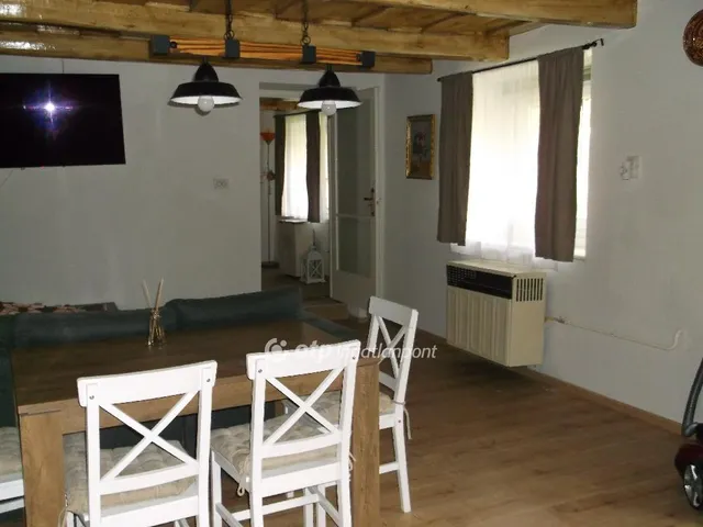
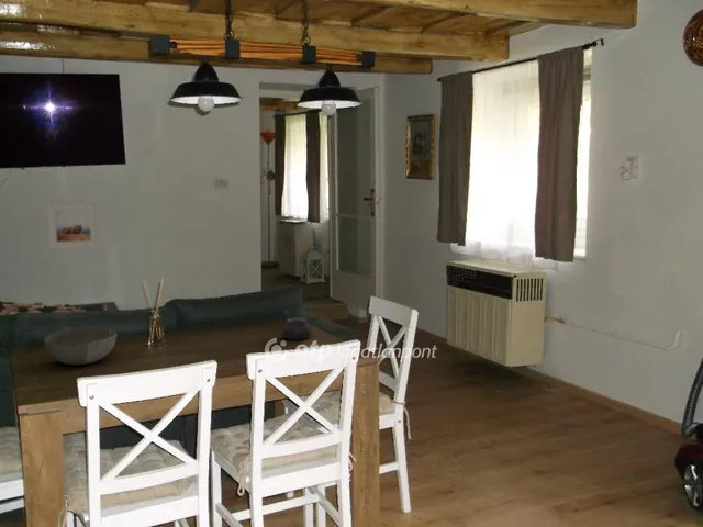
+ teapot [280,309,314,340]
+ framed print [45,200,101,251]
+ bowl [43,327,118,366]
